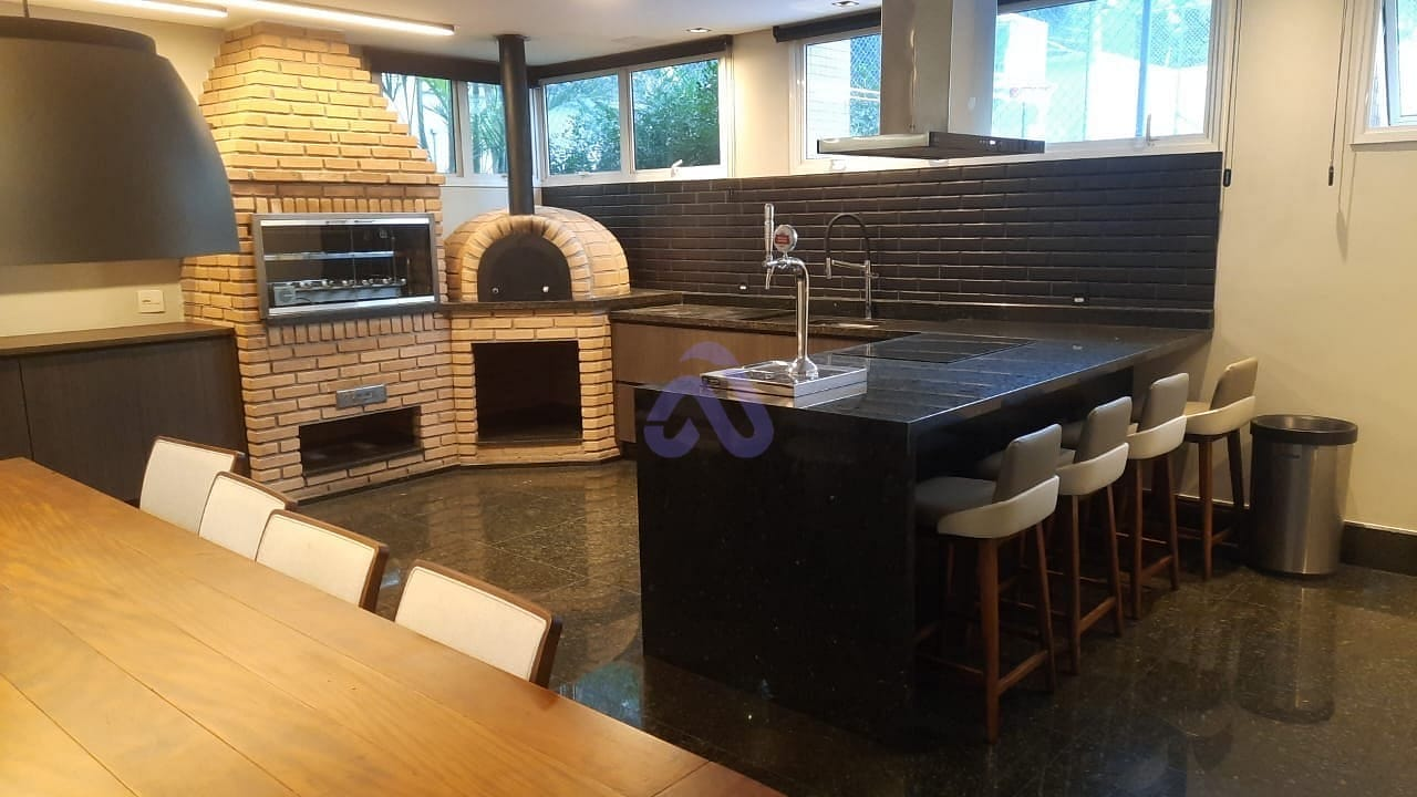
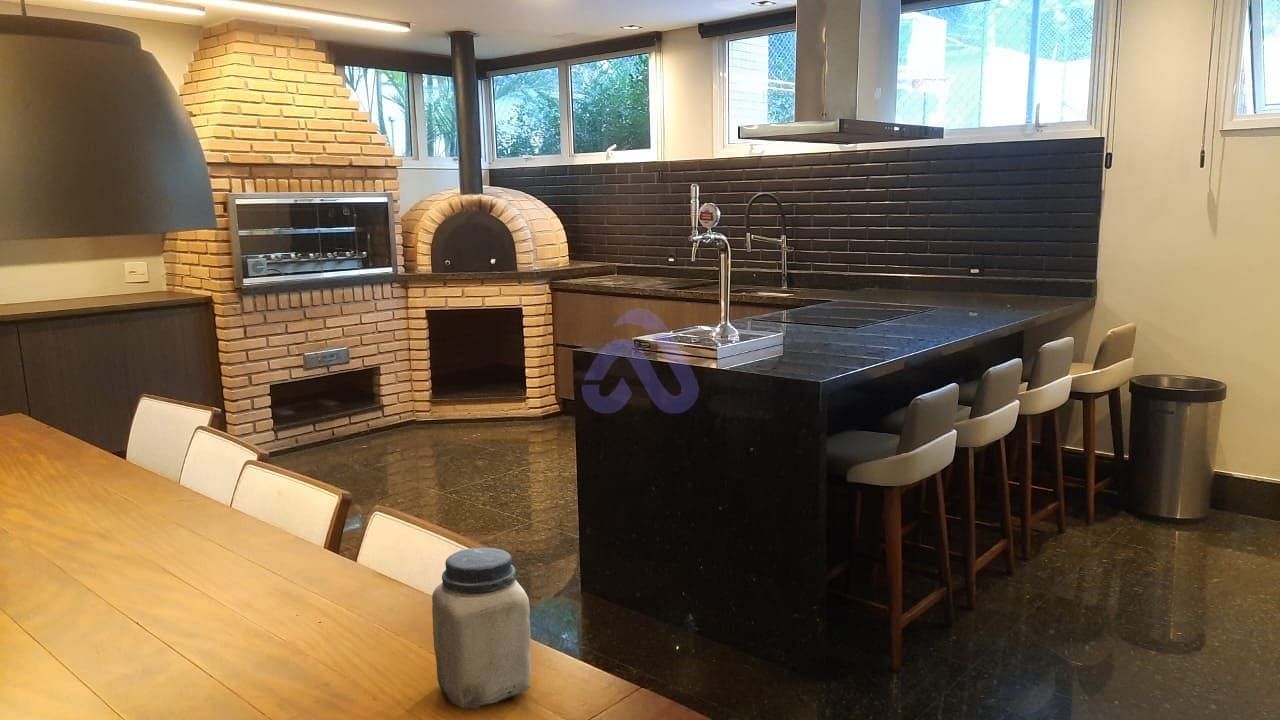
+ jar [431,547,532,710]
